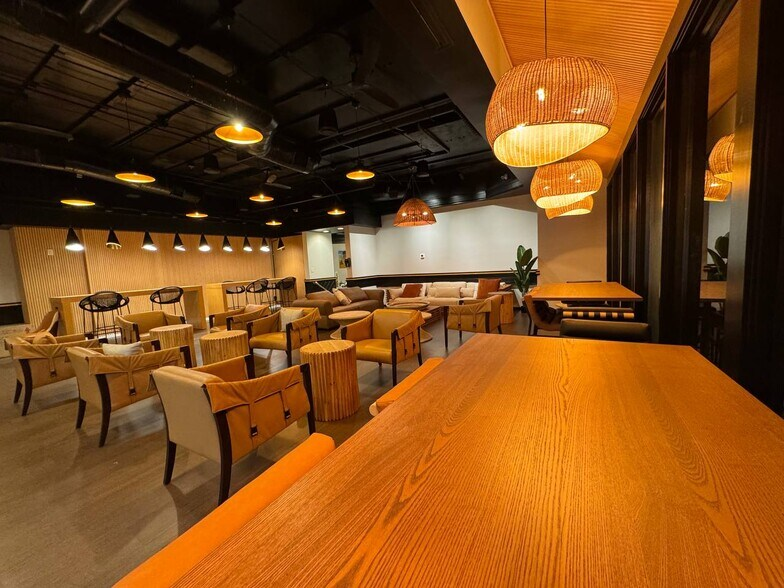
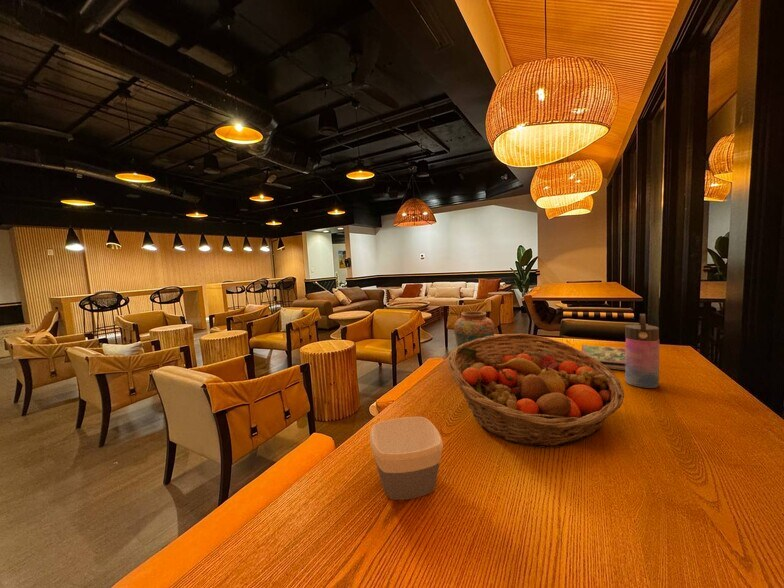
+ vase [453,310,496,349]
+ book [581,344,626,371]
+ water bottle [624,313,661,389]
+ fruit basket [447,333,625,448]
+ bowl [369,416,444,501]
